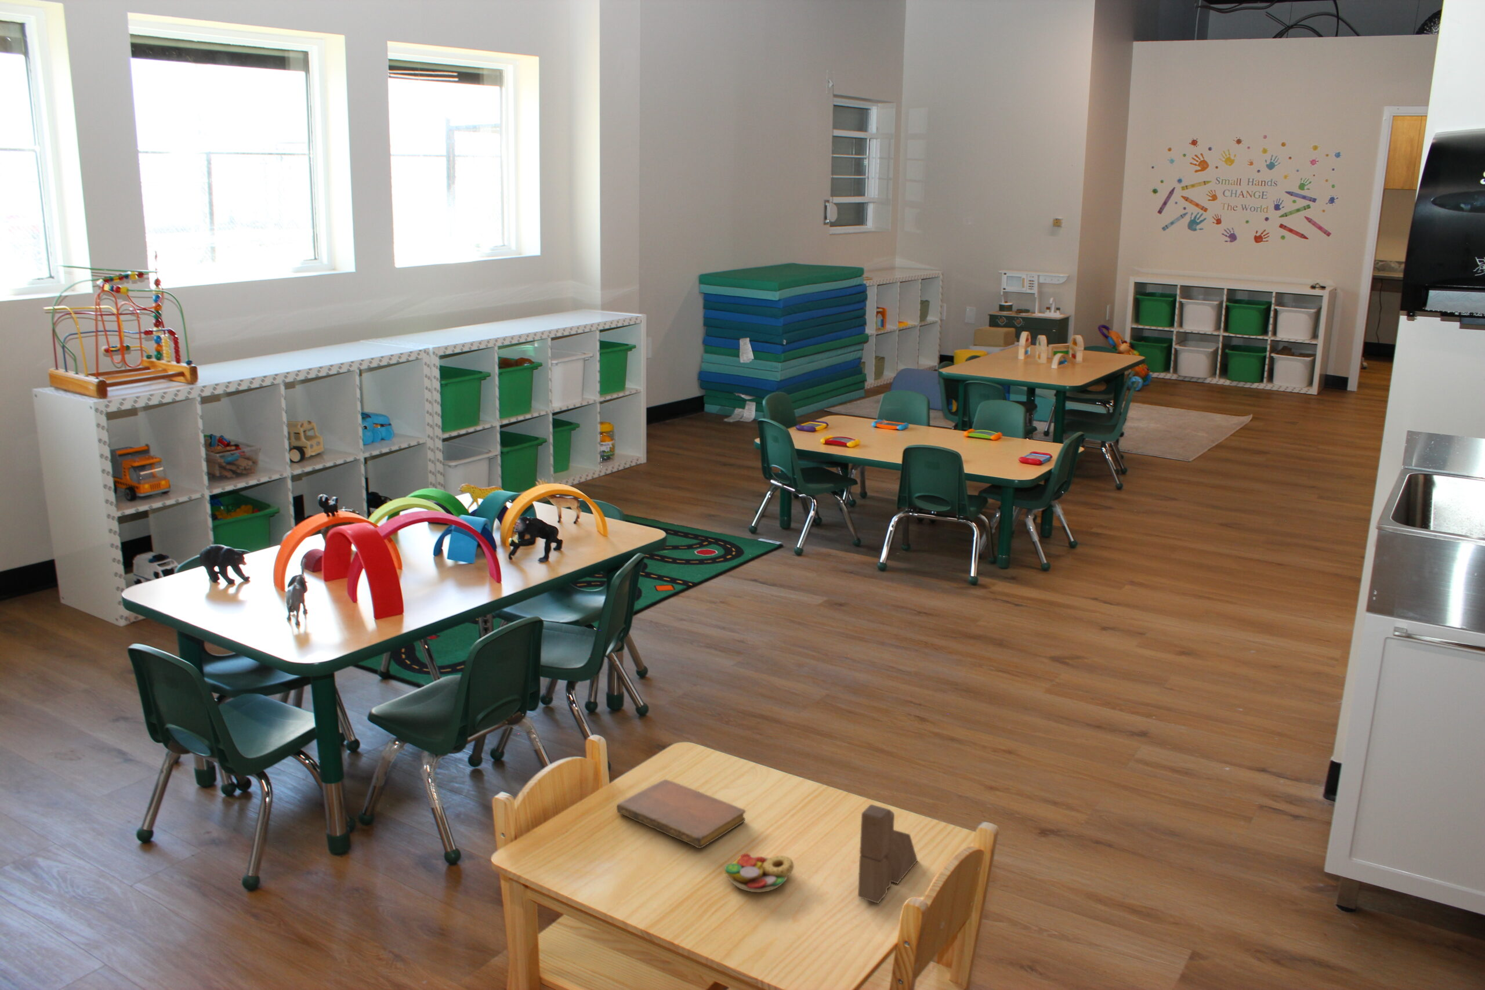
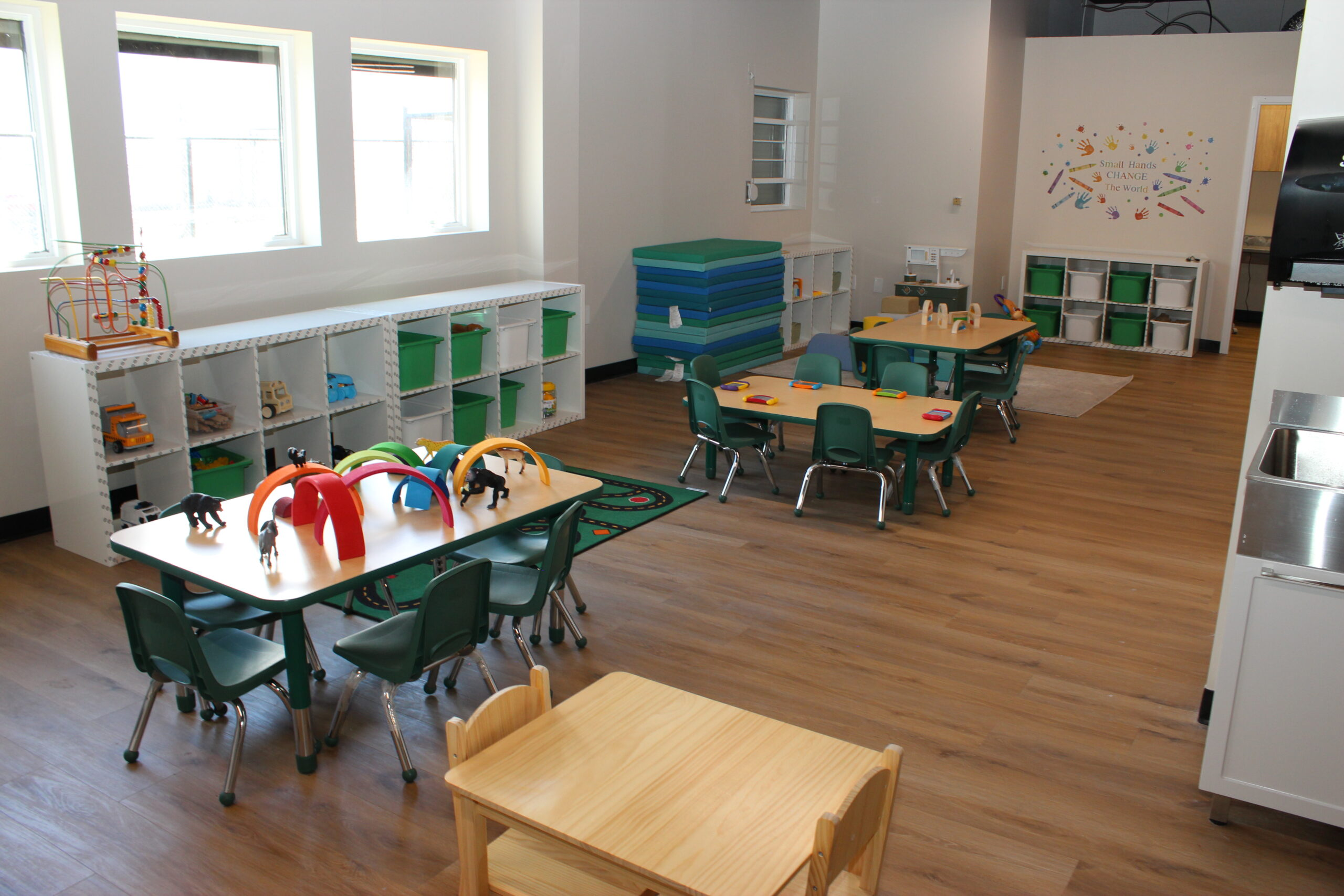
- notebook [617,779,746,849]
- wooden block set [857,804,918,904]
- toy food set [724,853,794,893]
